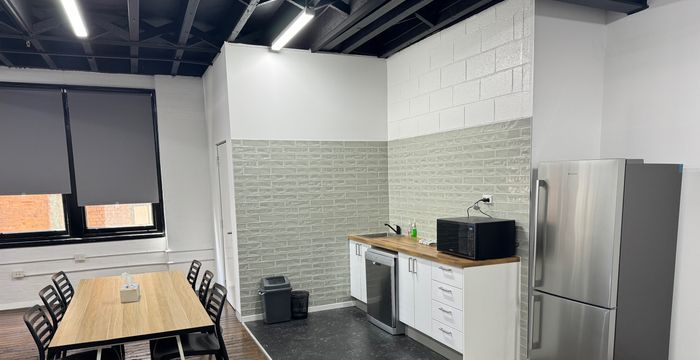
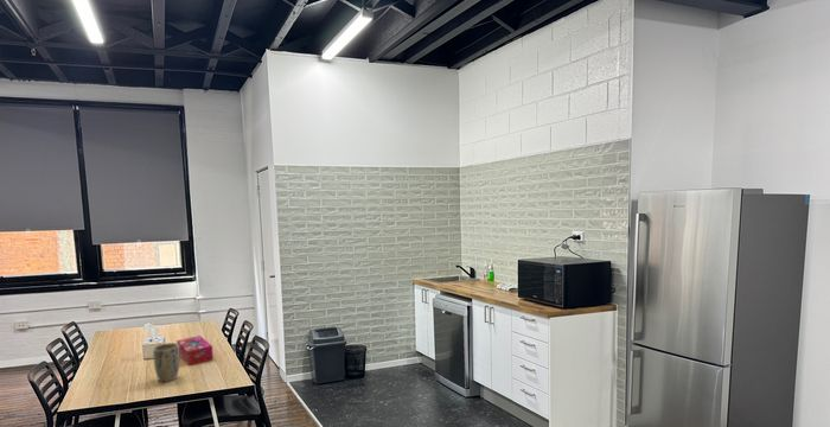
+ tissue box [175,334,215,367]
+ plant pot [152,342,180,383]
